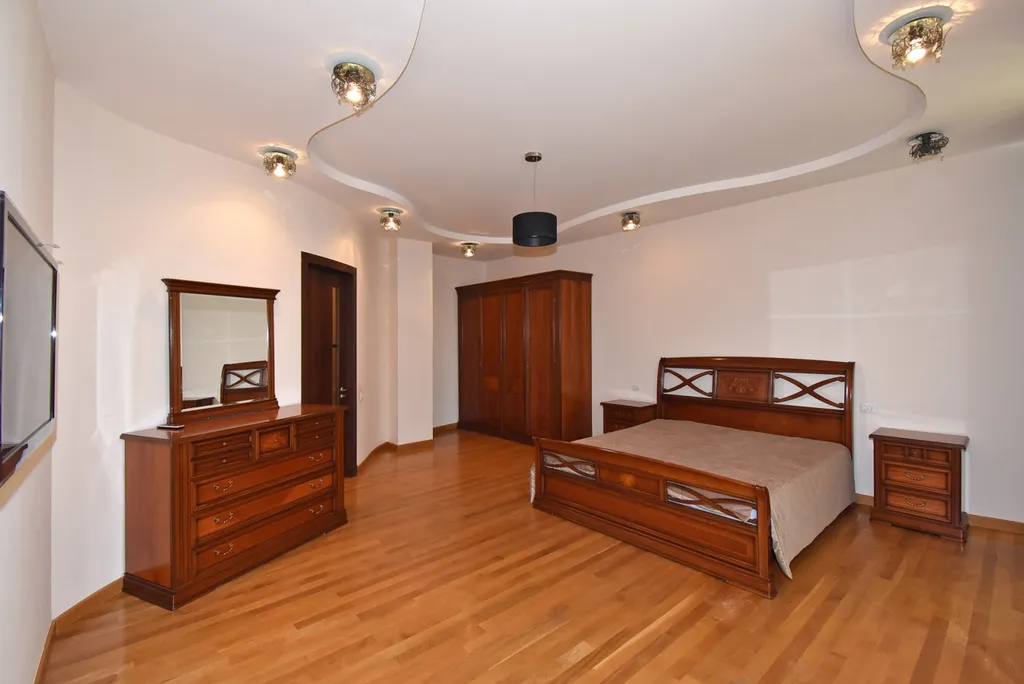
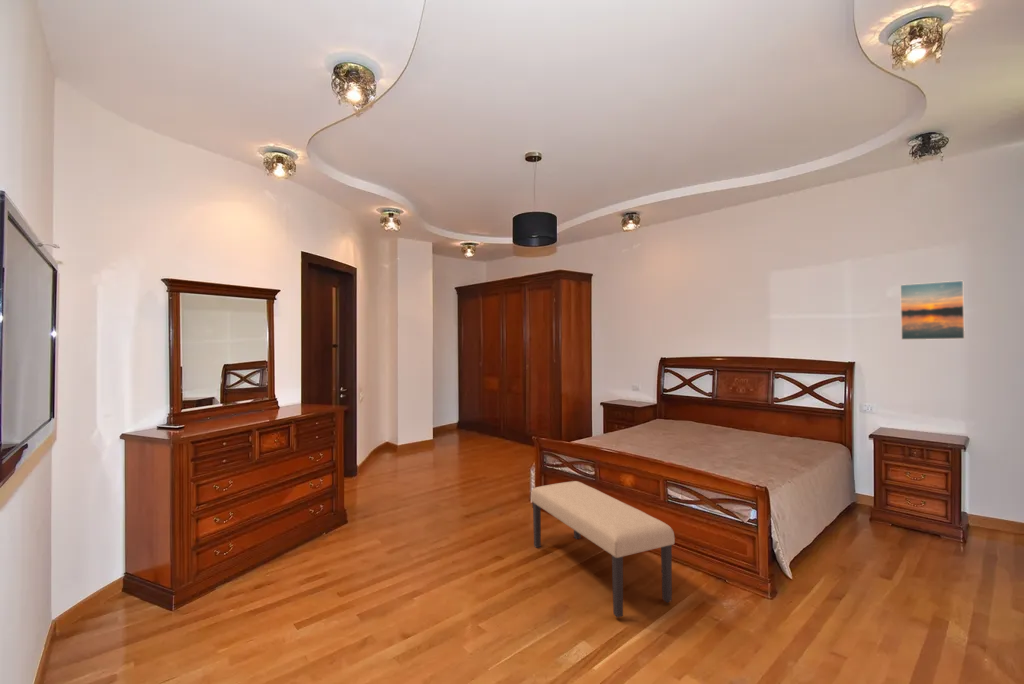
+ bench [530,480,676,618]
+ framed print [899,280,966,341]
